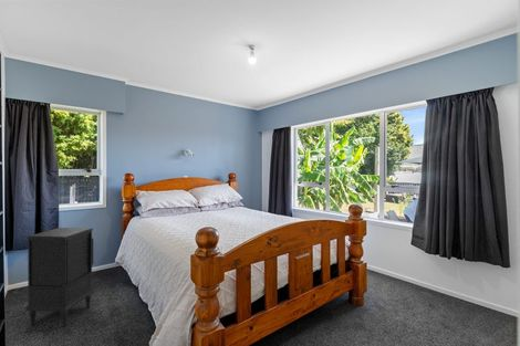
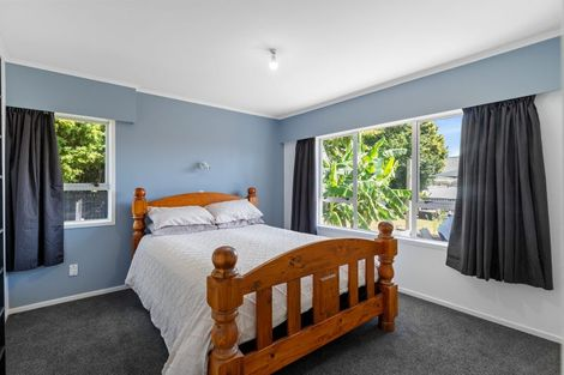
- nightstand [24,227,95,327]
